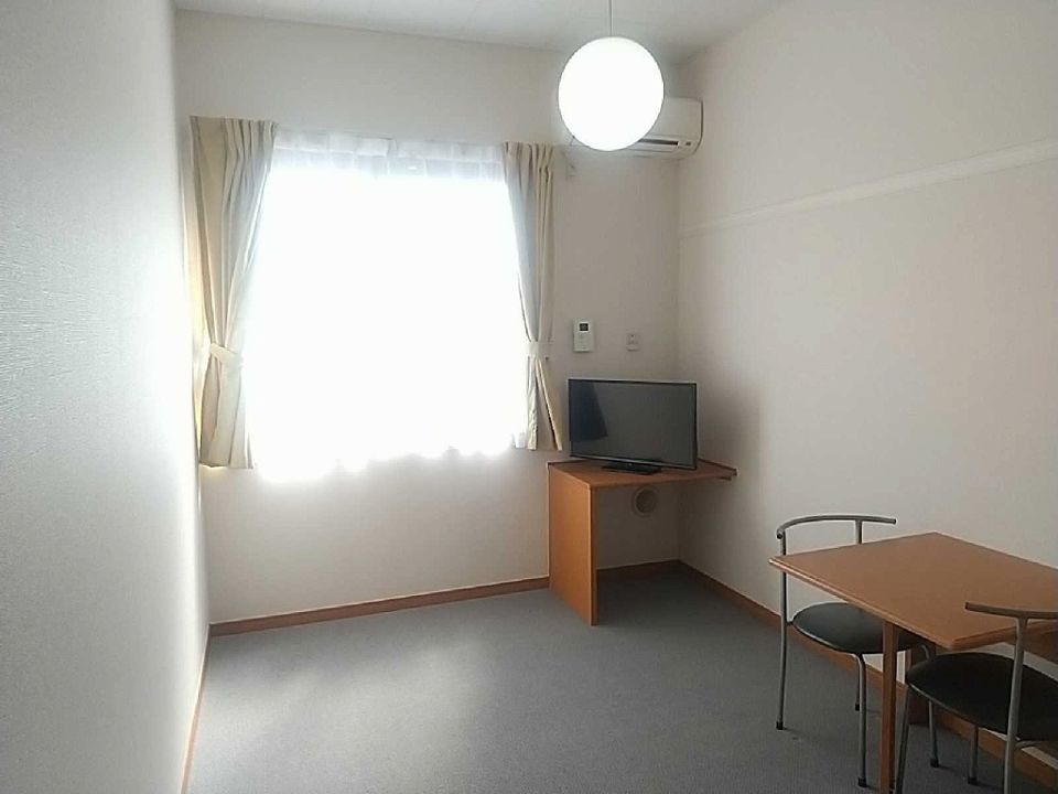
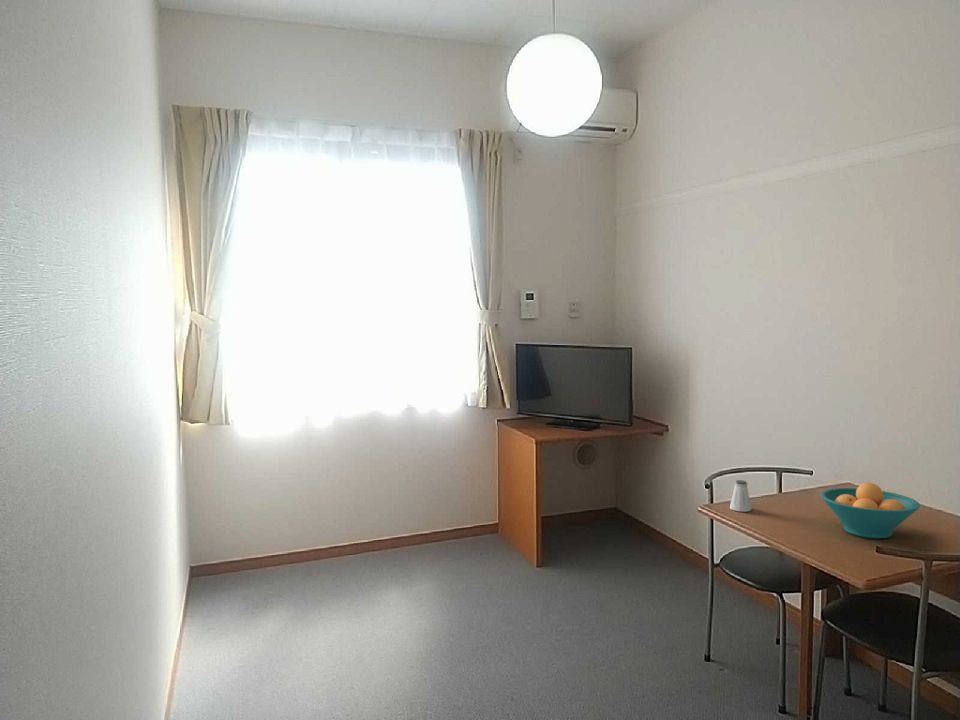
+ fruit bowl [819,482,921,539]
+ saltshaker [729,479,752,513]
